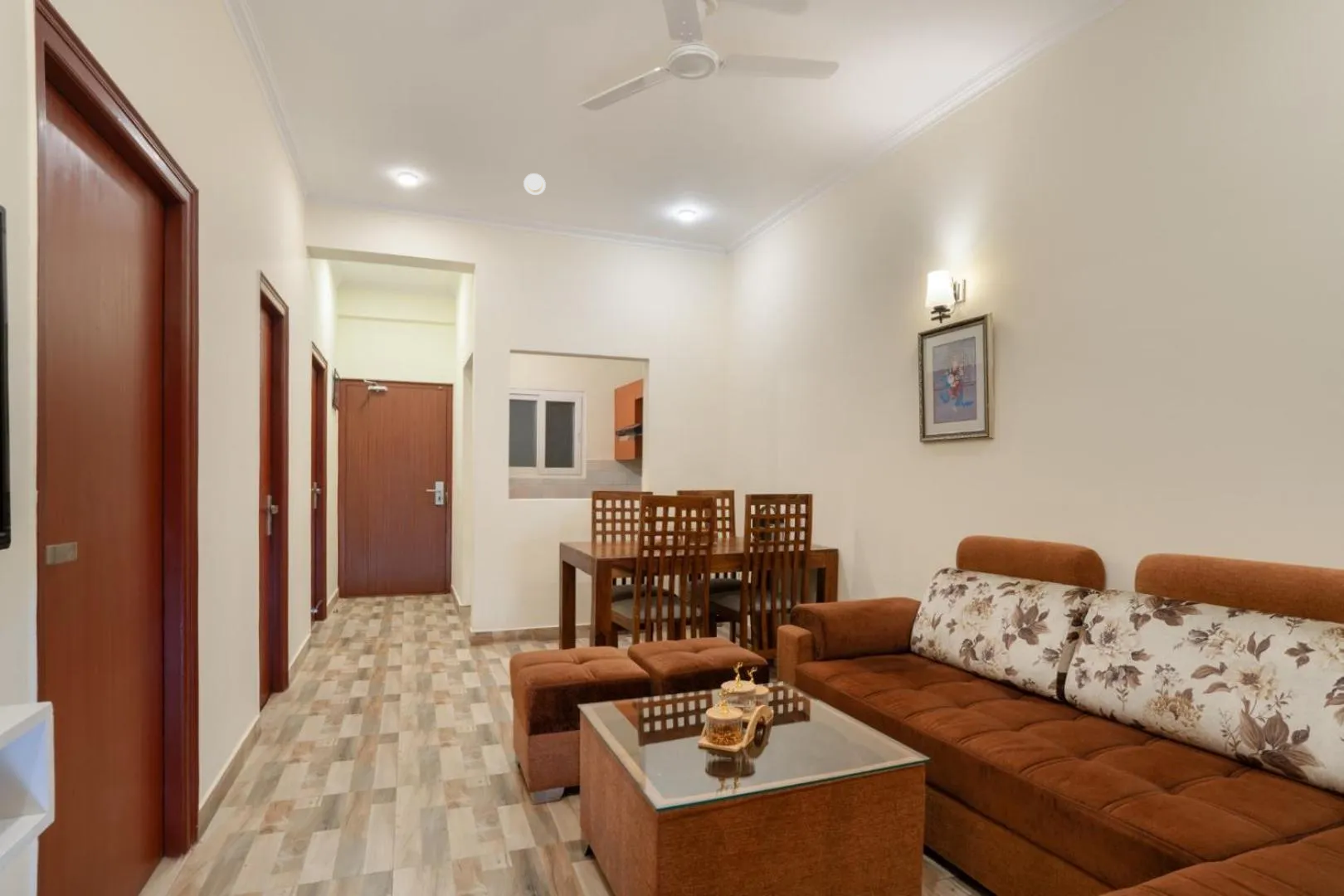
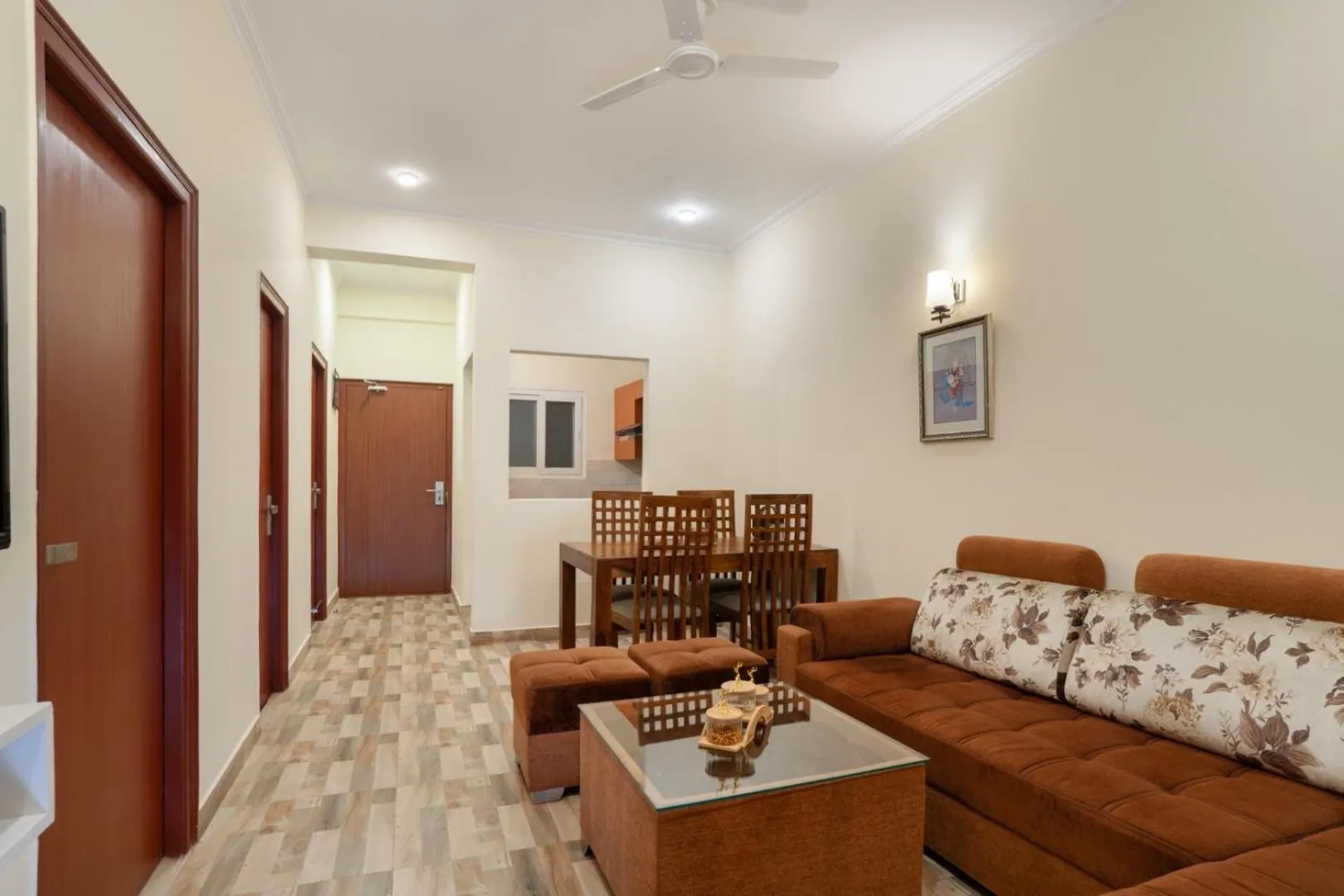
- smoke detector [523,173,547,196]
